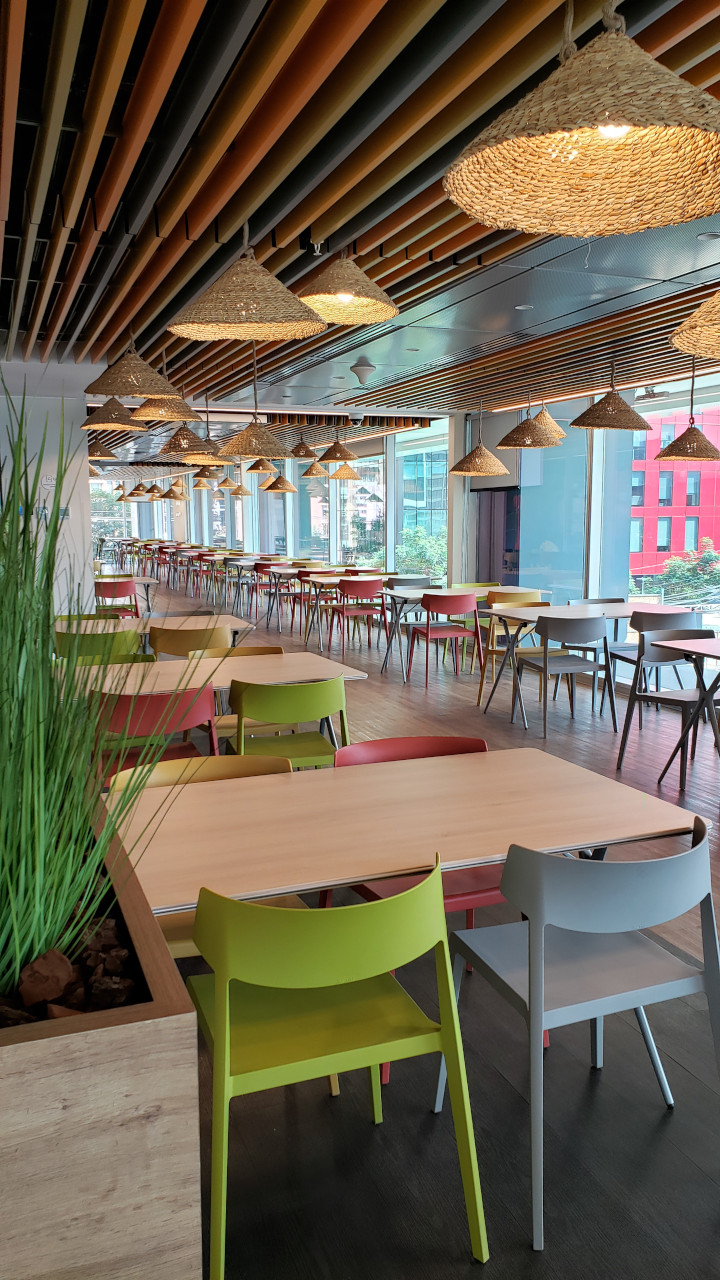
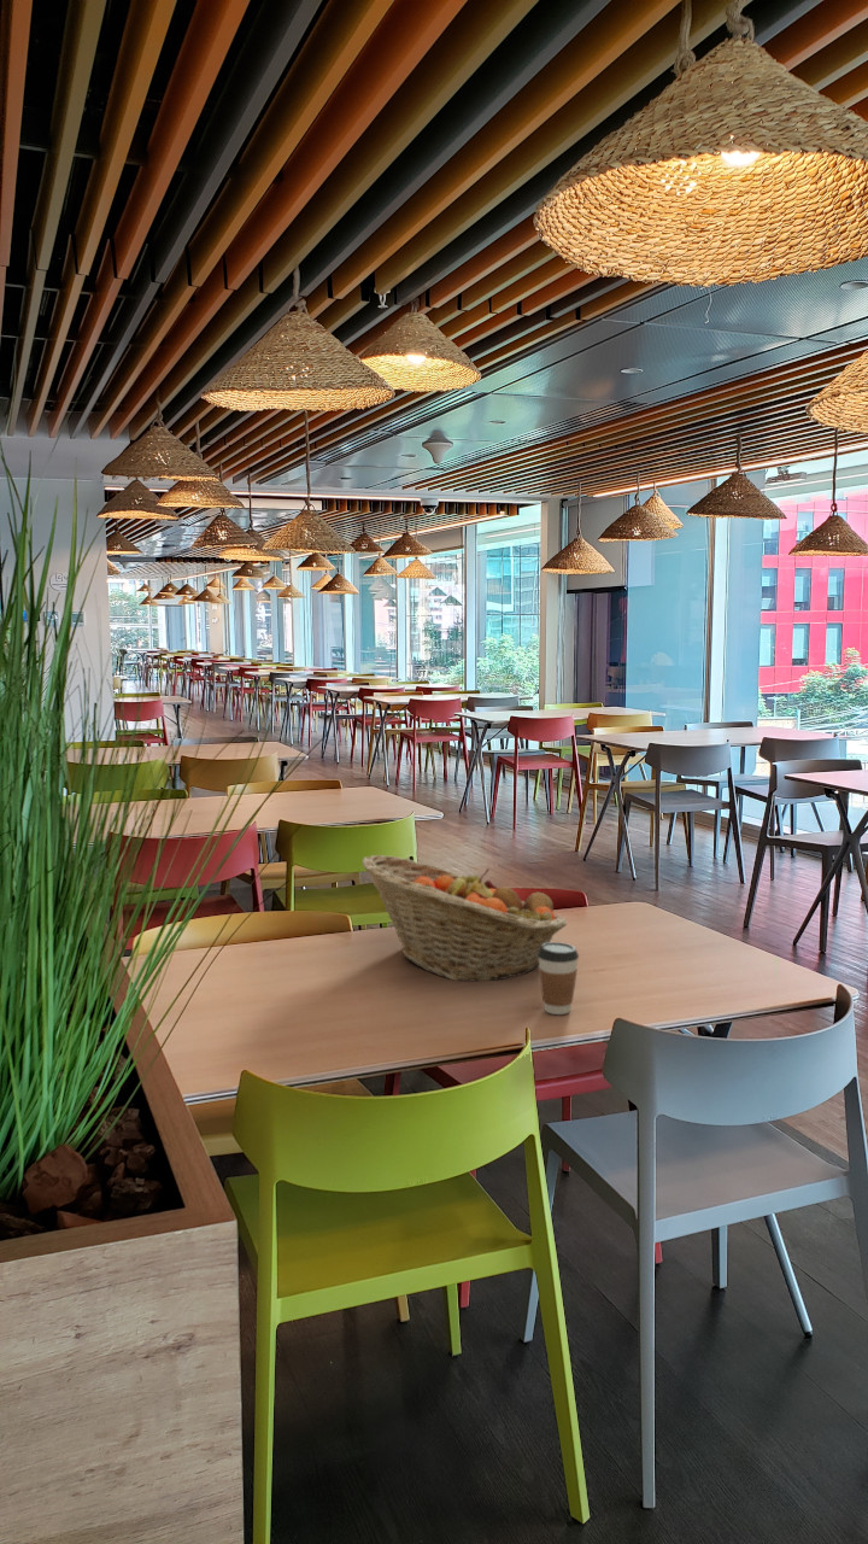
+ fruit basket [360,854,568,982]
+ coffee cup [538,941,580,1016]
